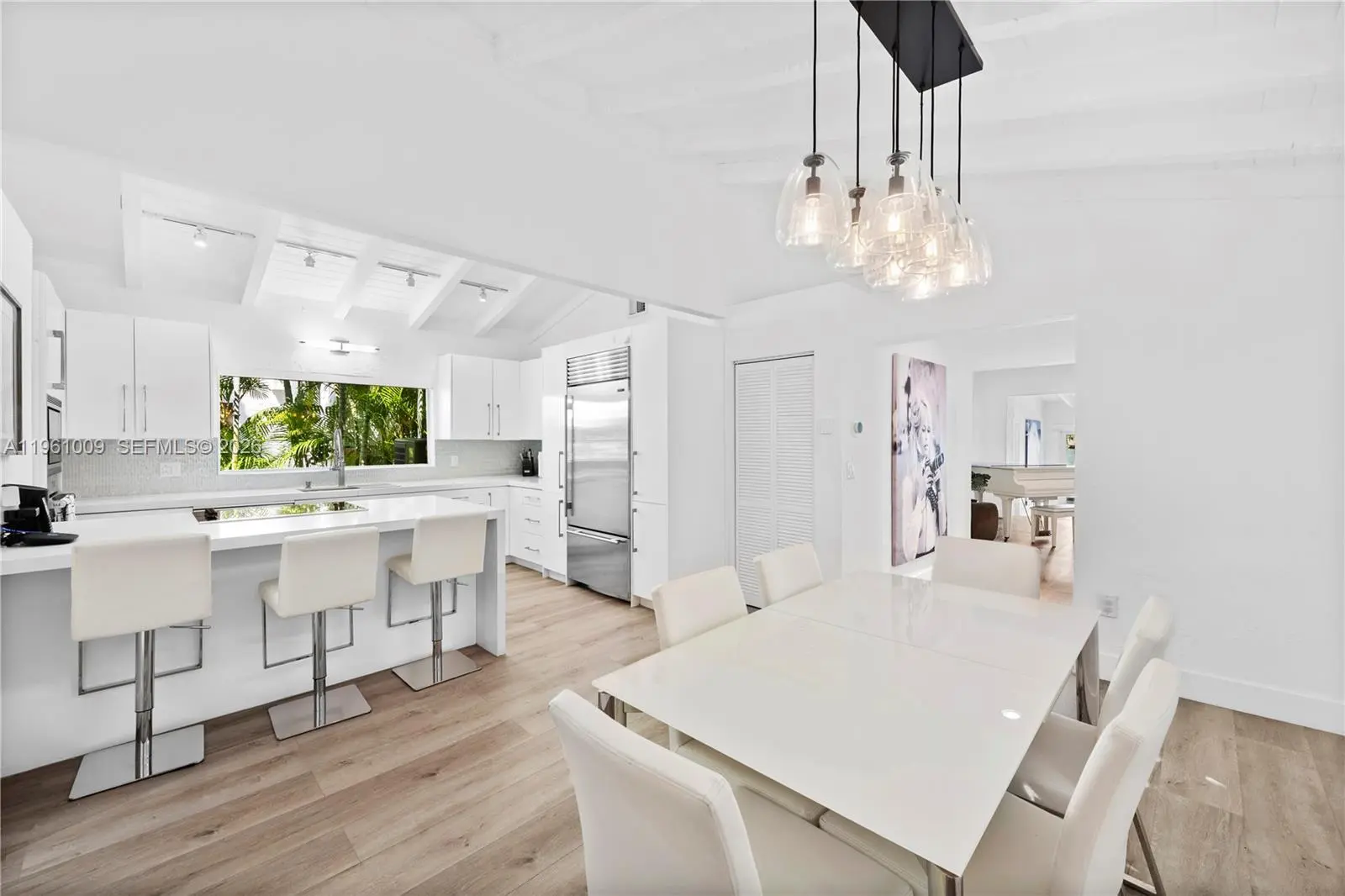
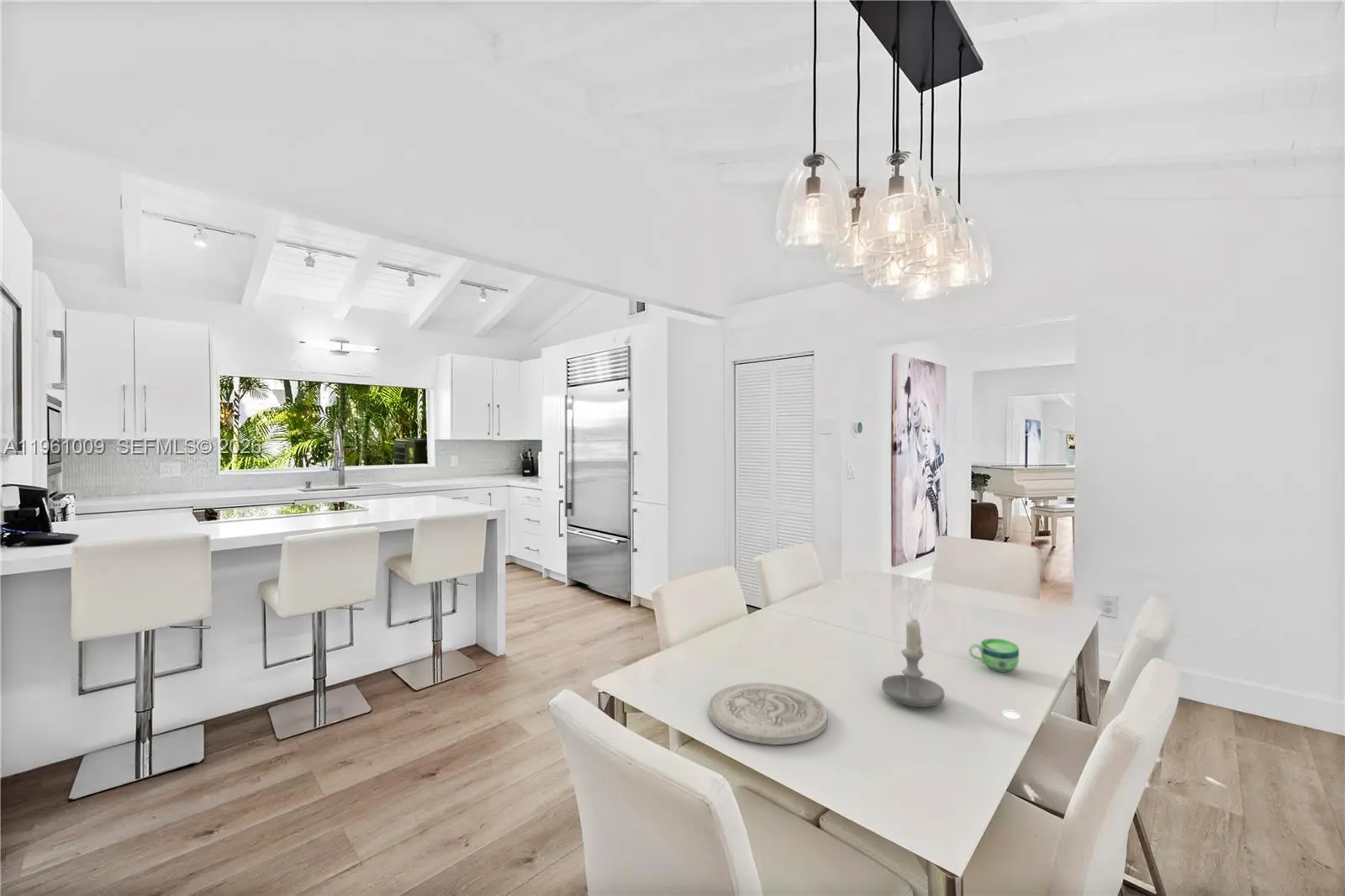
+ plate [708,682,828,746]
+ cup [968,638,1020,673]
+ candle [881,616,946,709]
